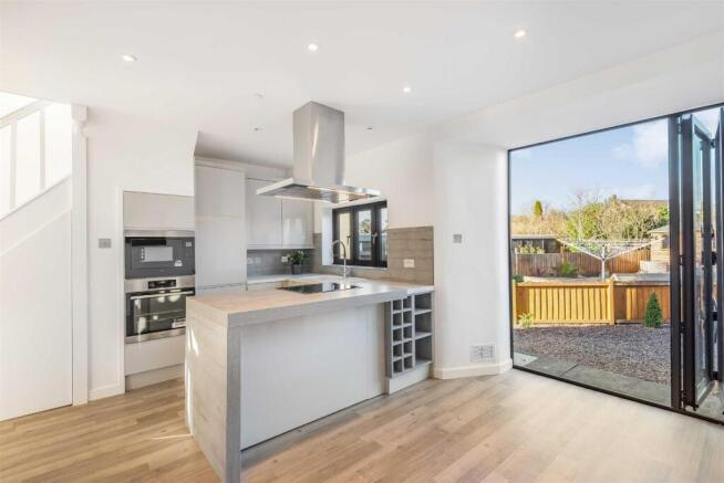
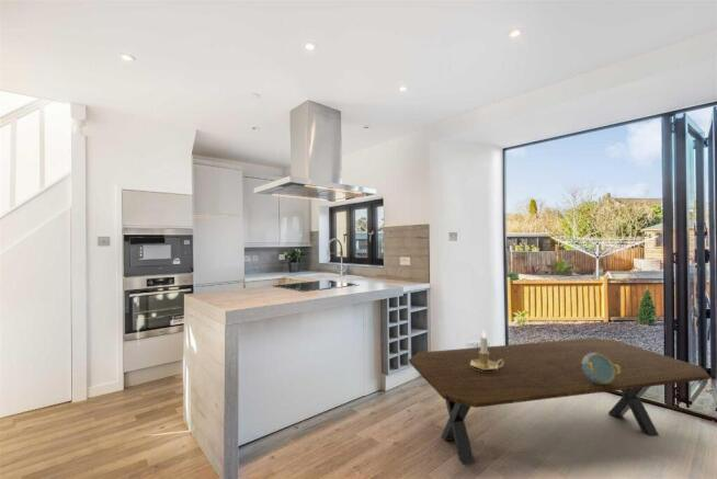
+ candlestick [470,329,504,372]
+ decorative bowl [581,353,622,385]
+ dining table [408,338,712,466]
